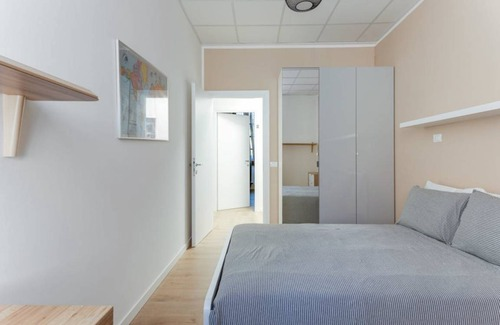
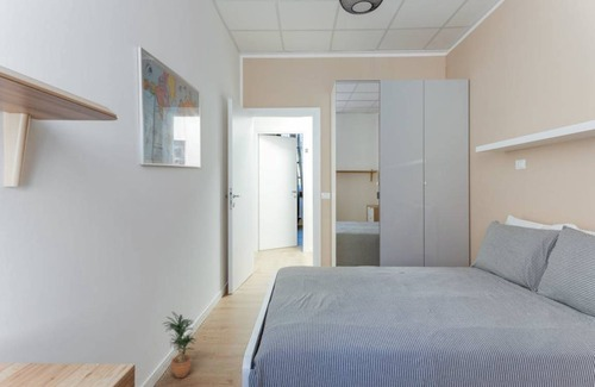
+ potted plant [161,311,198,379]
